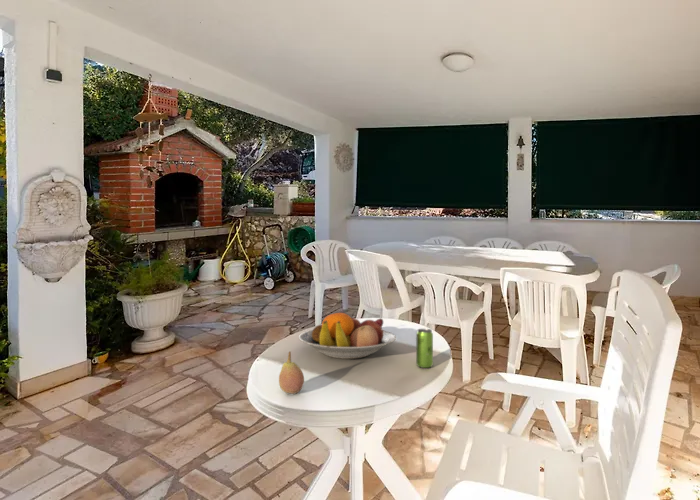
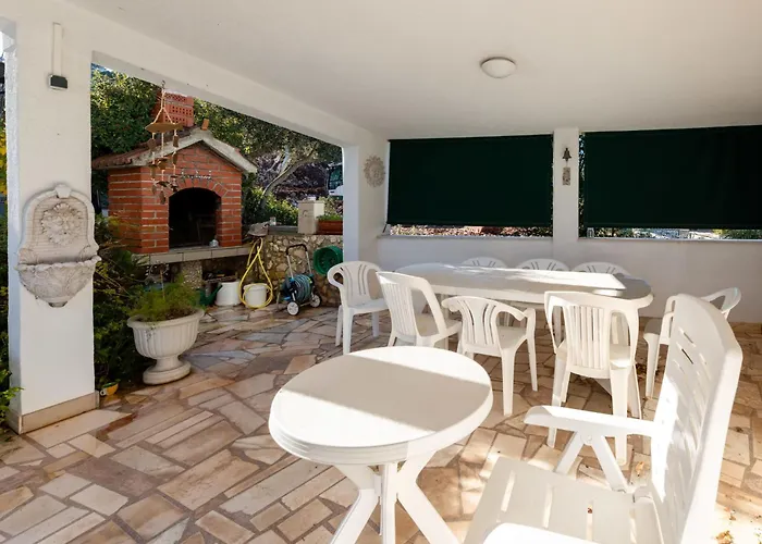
- fruit [278,350,305,395]
- beverage can [415,328,434,369]
- fruit bowl [298,312,397,360]
